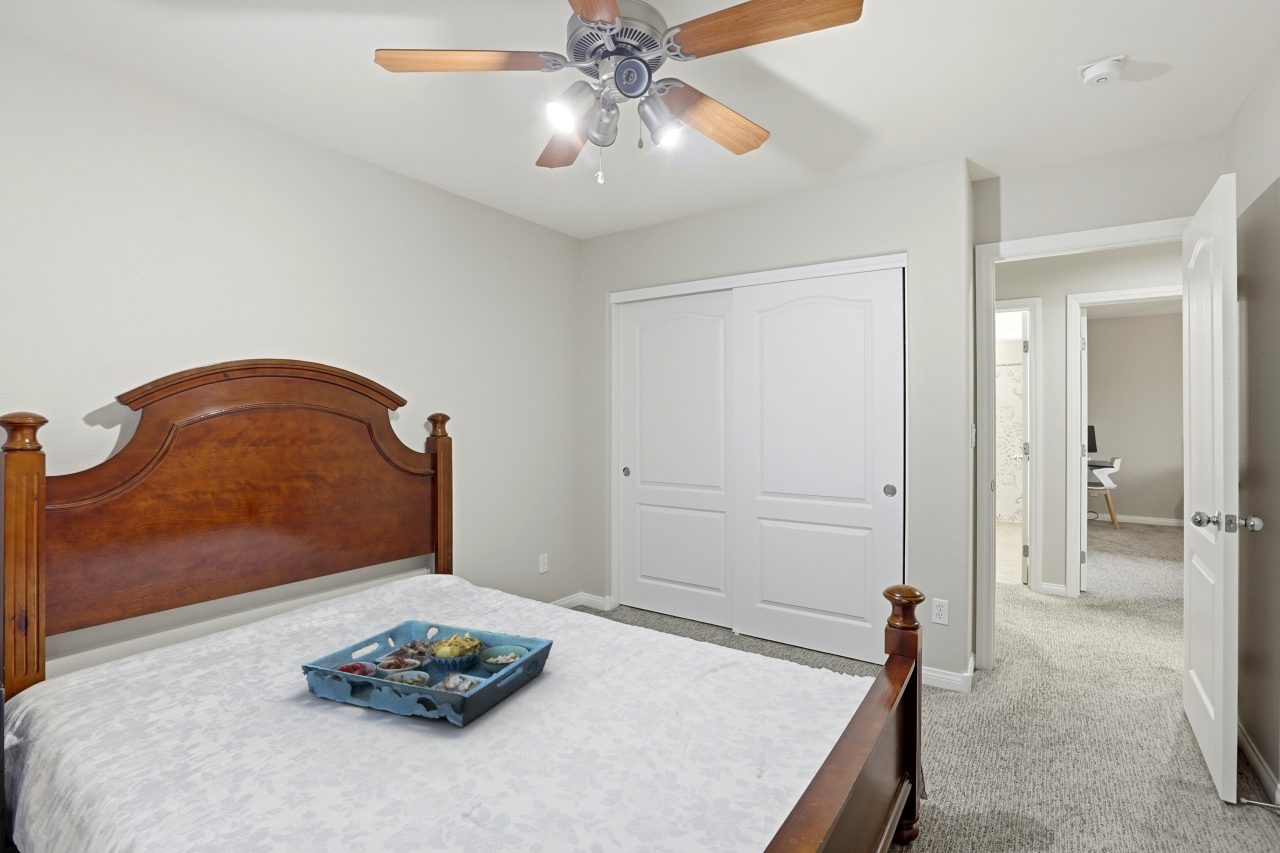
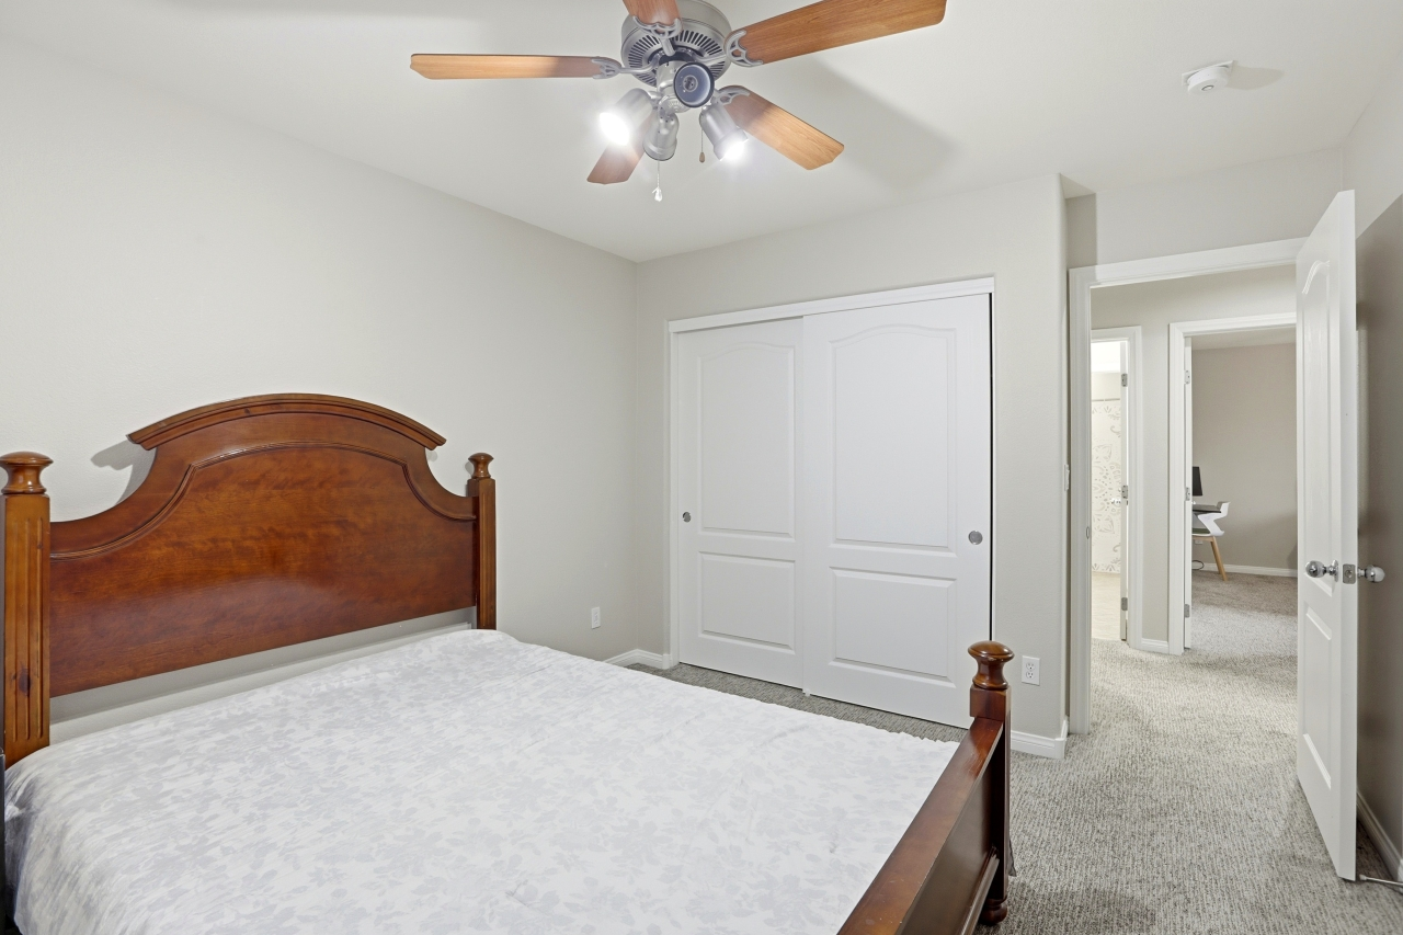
- serving tray [301,619,554,728]
